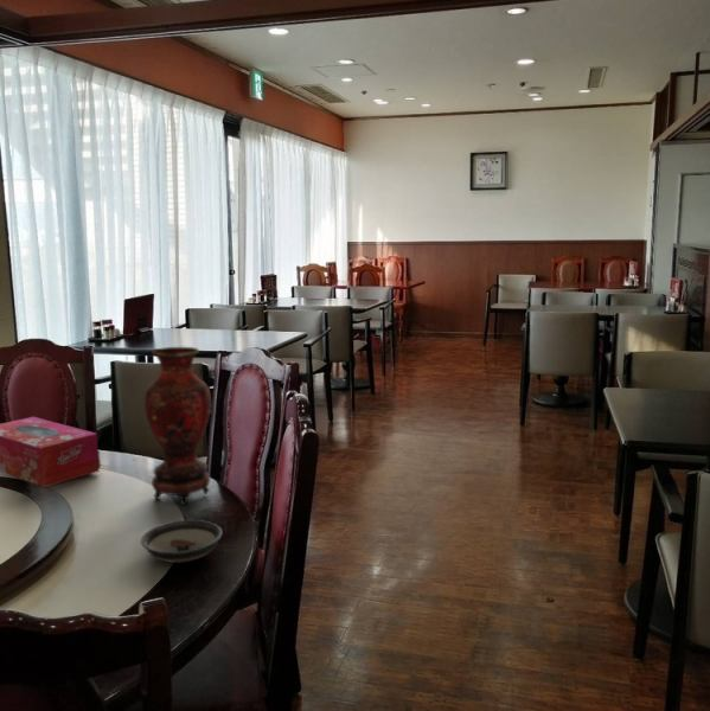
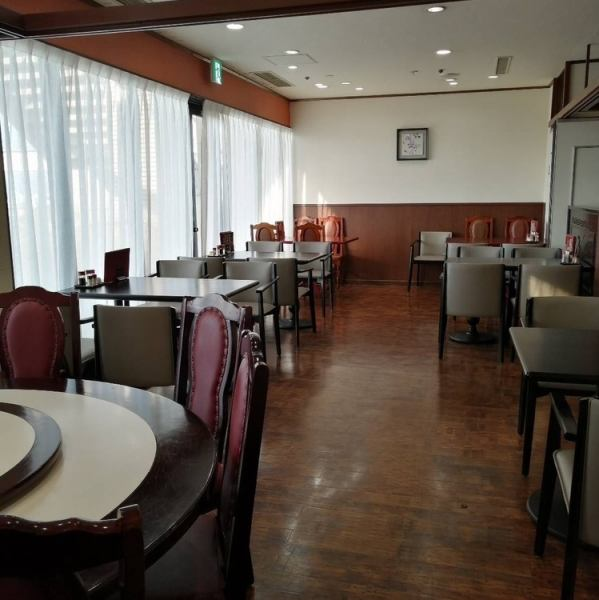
- vase [143,346,212,506]
- saucer [140,519,224,564]
- tissue box [0,416,101,488]
